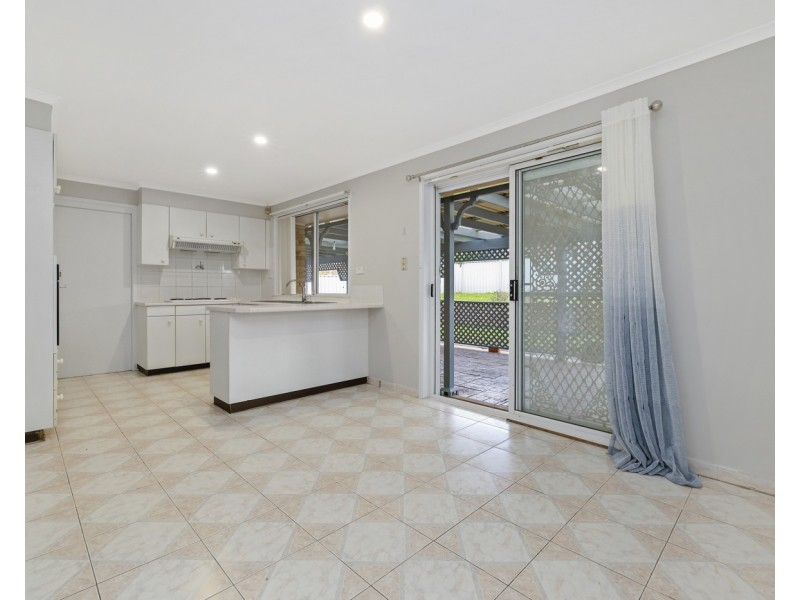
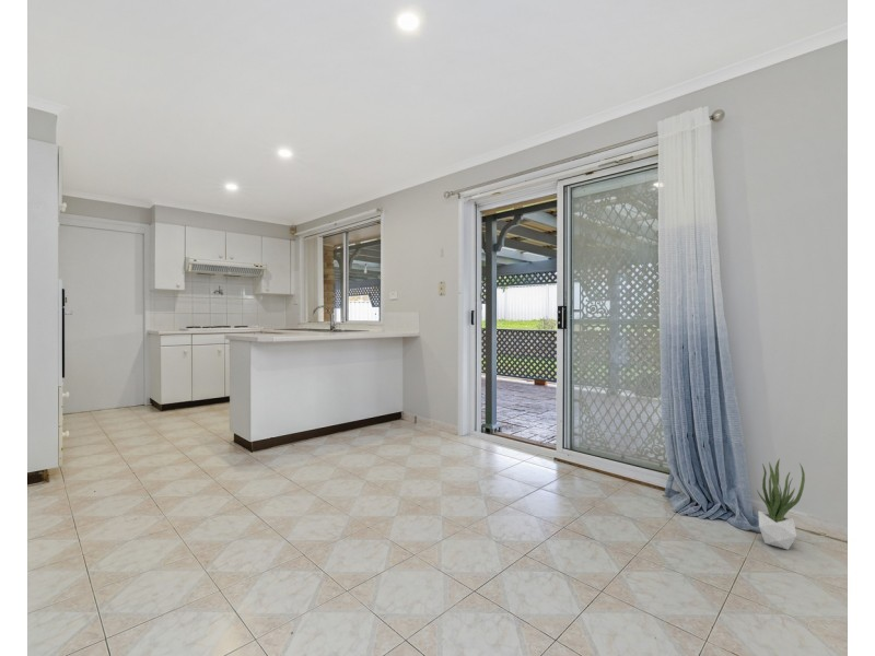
+ potted plant [756,457,806,551]
